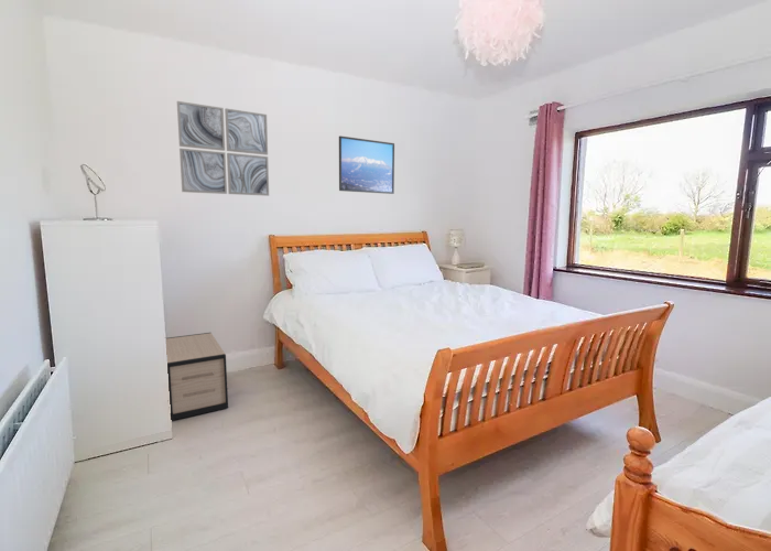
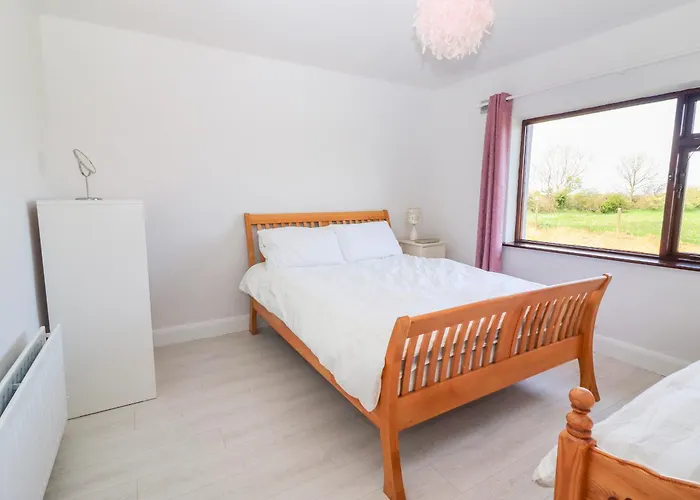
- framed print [338,134,395,195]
- nightstand [165,332,229,421]
- wall art [176,100,270,197]
